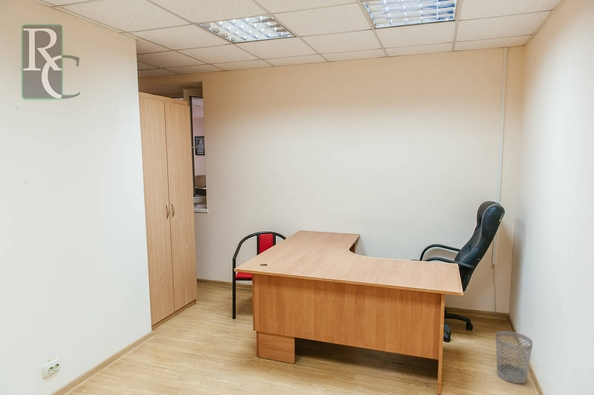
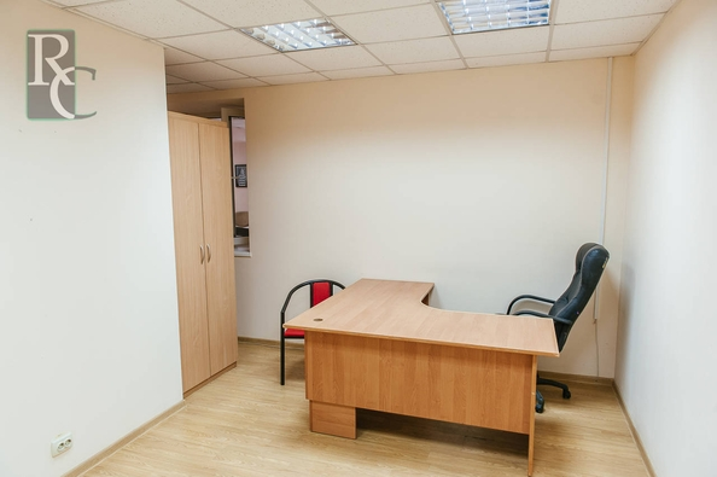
- wastebasket [495,330,534,384]
